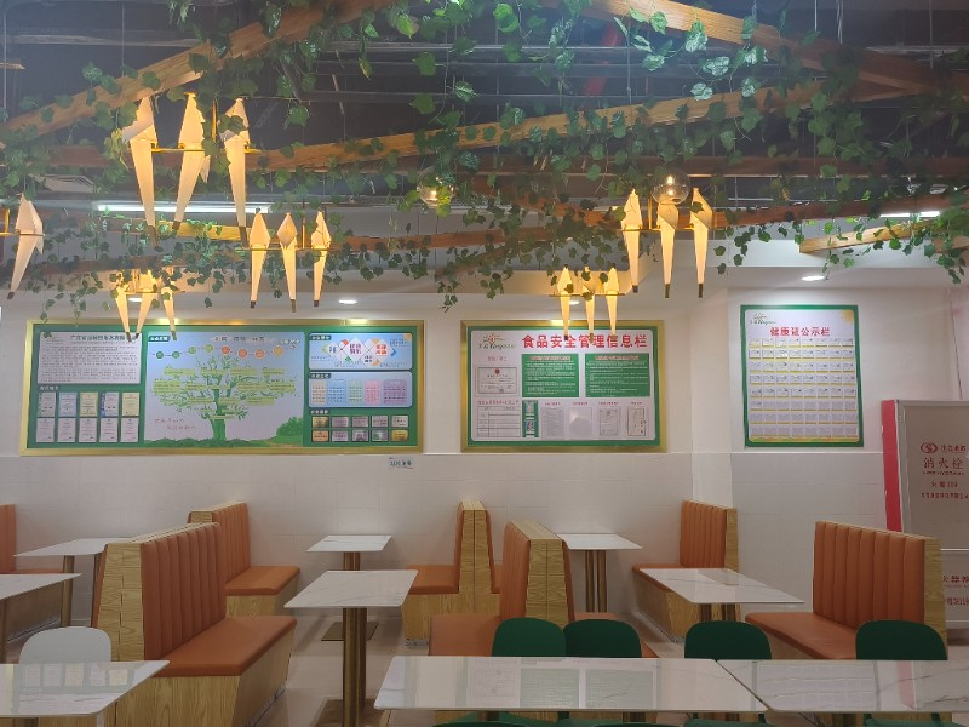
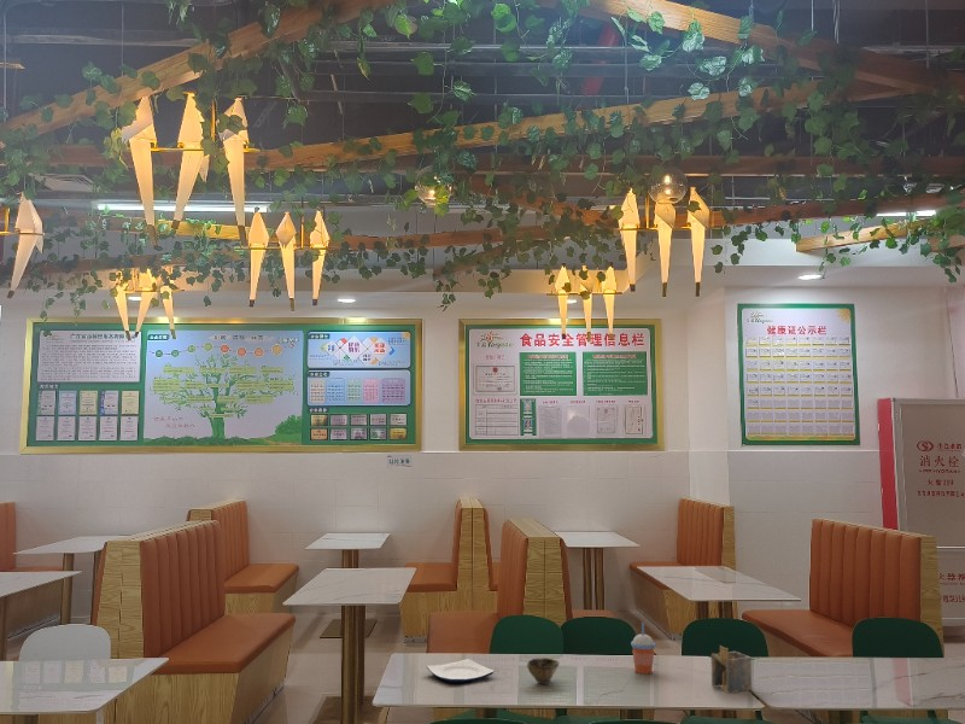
+ napkin holder [710,644,753,694]
+ plate [426,658,496,684]
+ cup with straw [630,621,656,675]
+ ceramic bowl [526,656,561,685]
